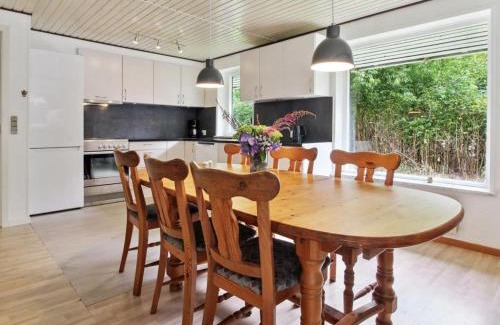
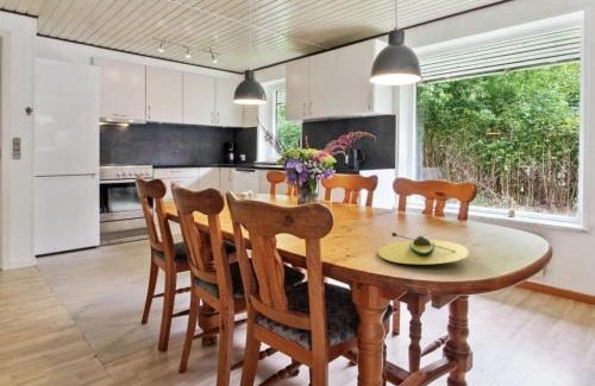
+ avocado [377,230,470,265]
